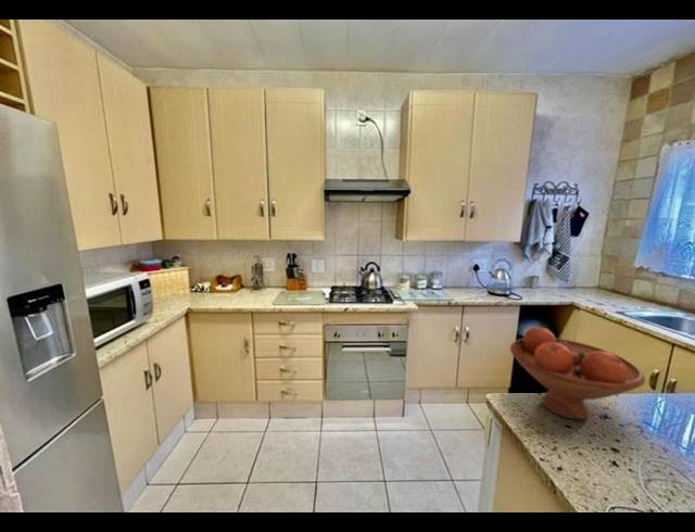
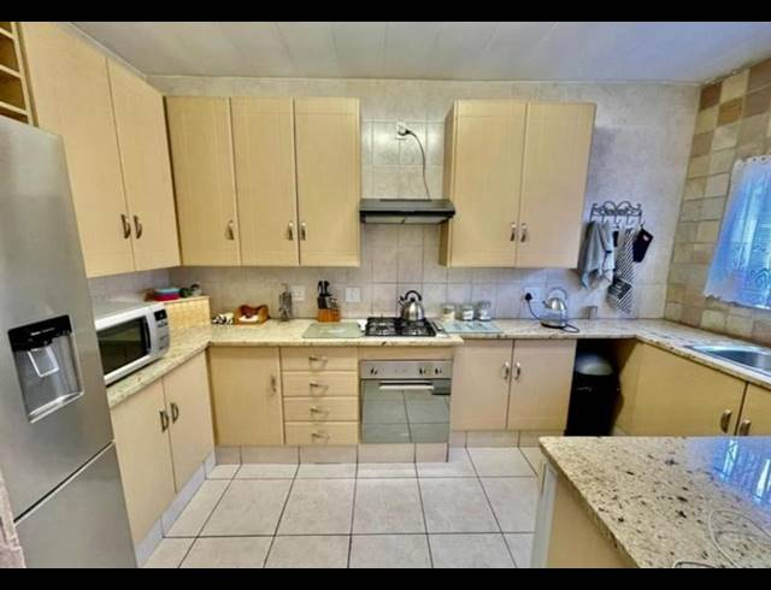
- fruit bowl [509,326,646,421]
